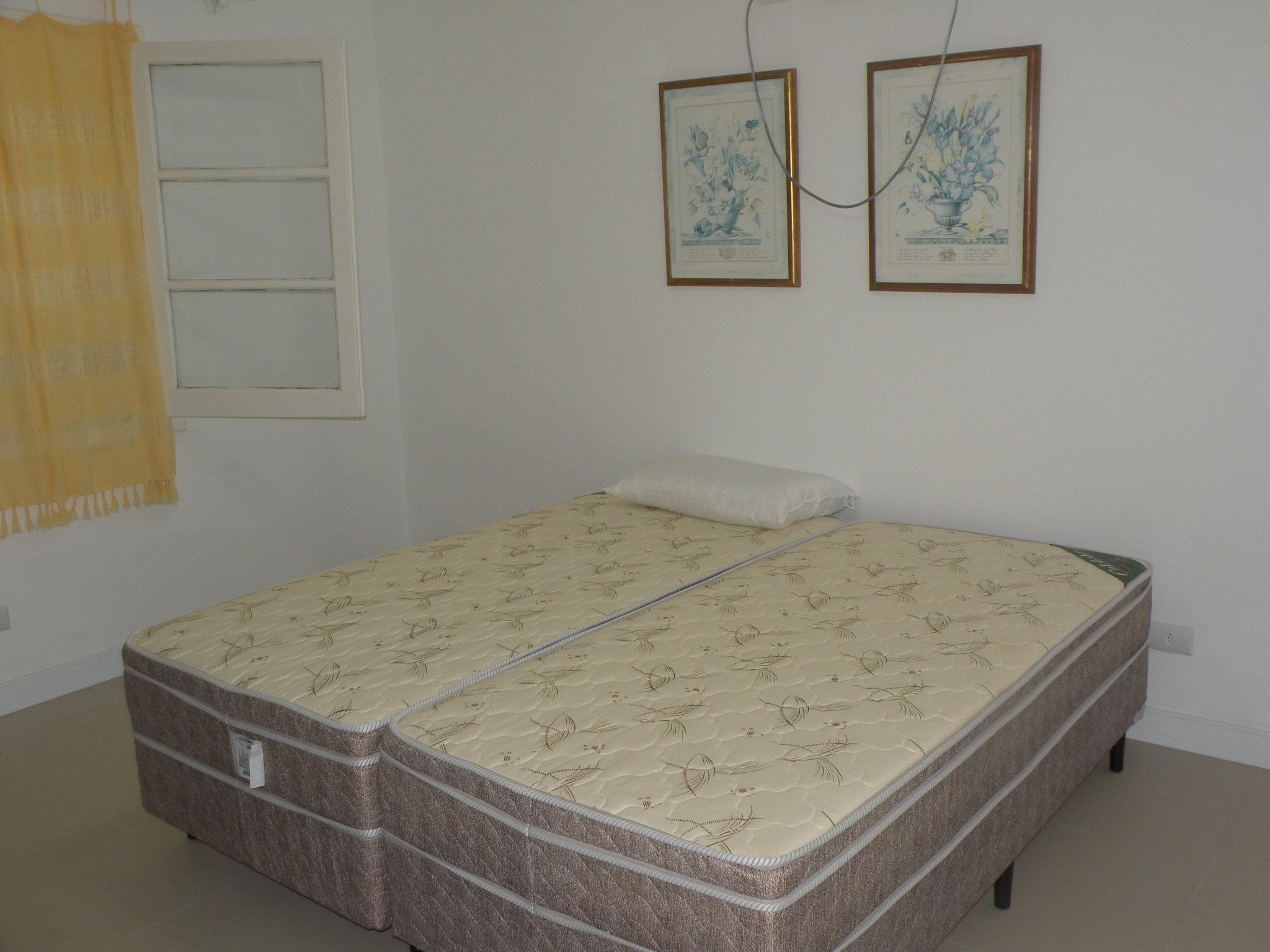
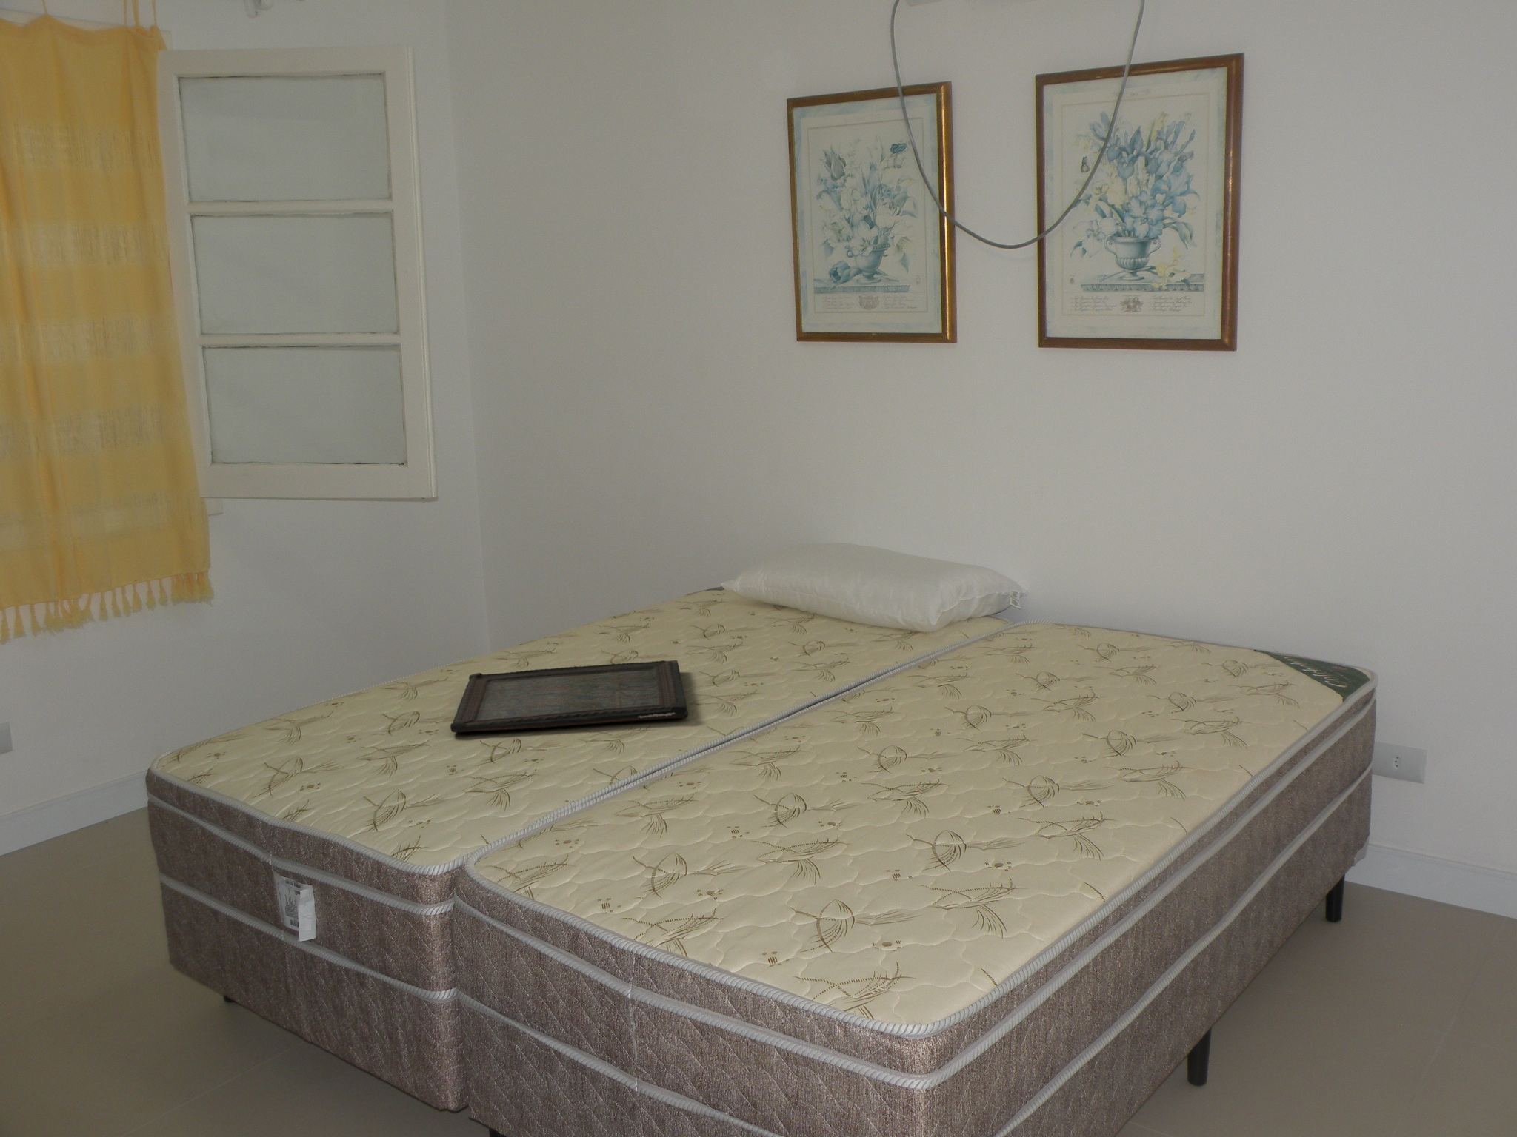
+ serving tray [449,659,689,733]
